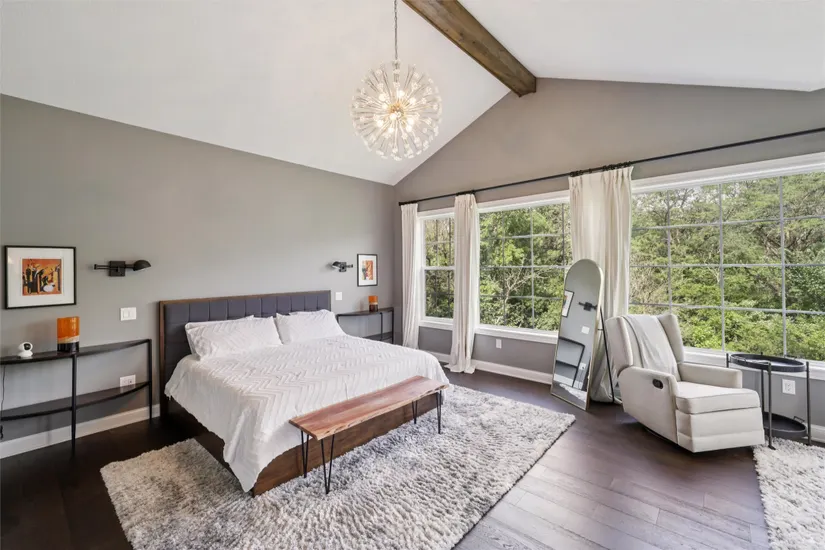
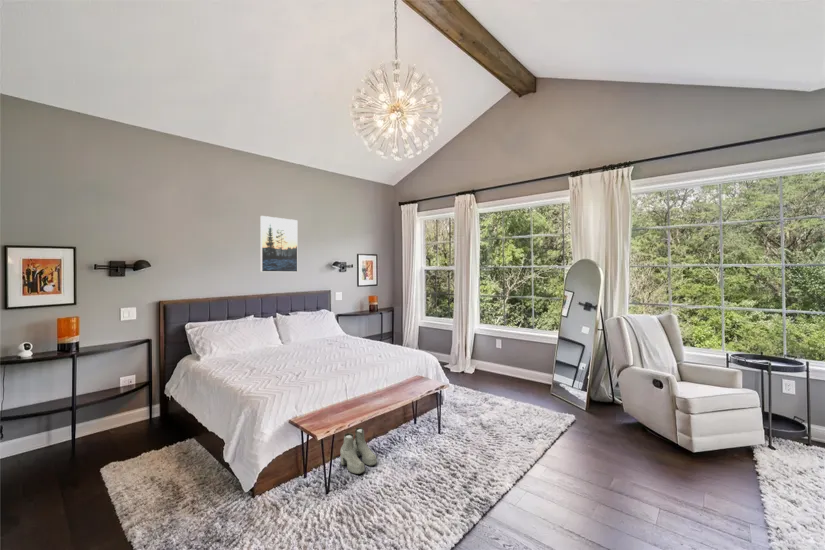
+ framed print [260,215,299,273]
+ boots [339,426,378,475]
